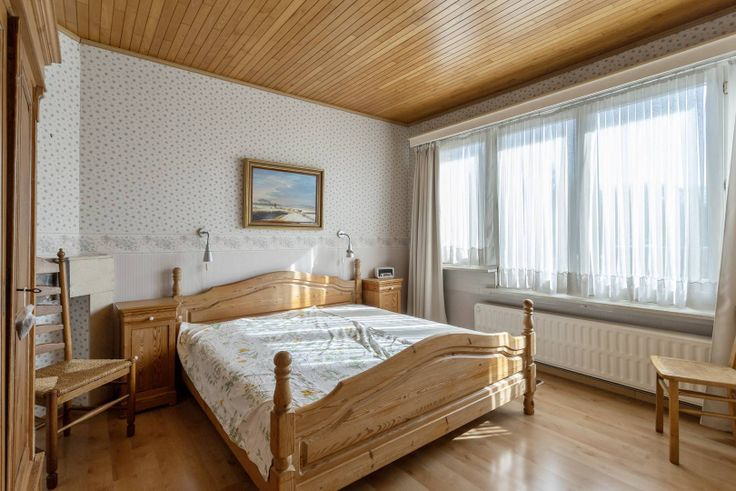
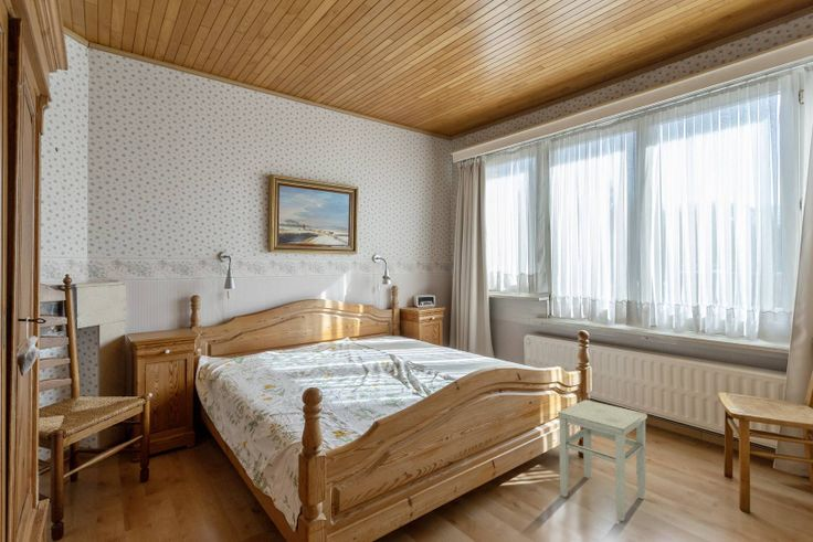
+ stool [557,398,648,522]
